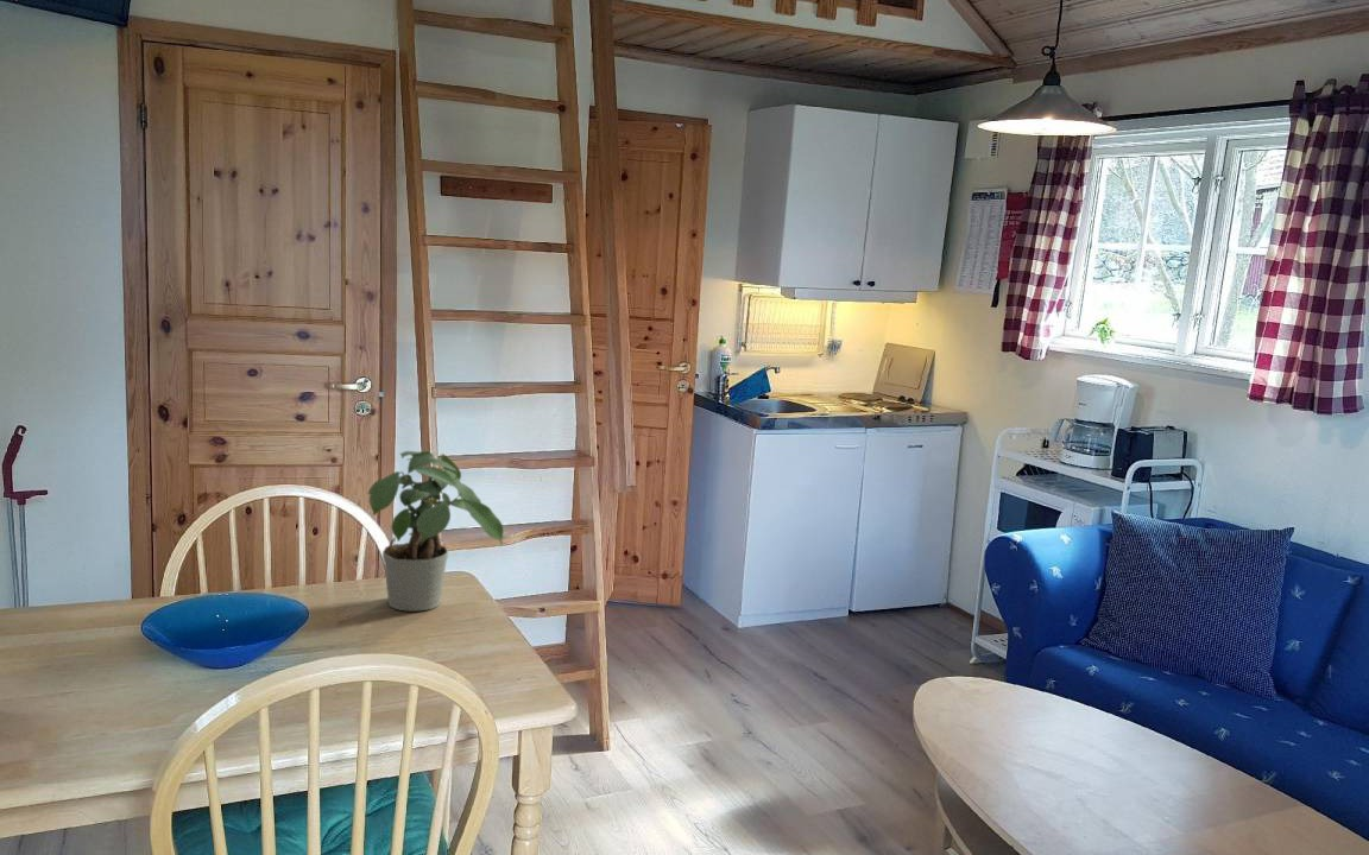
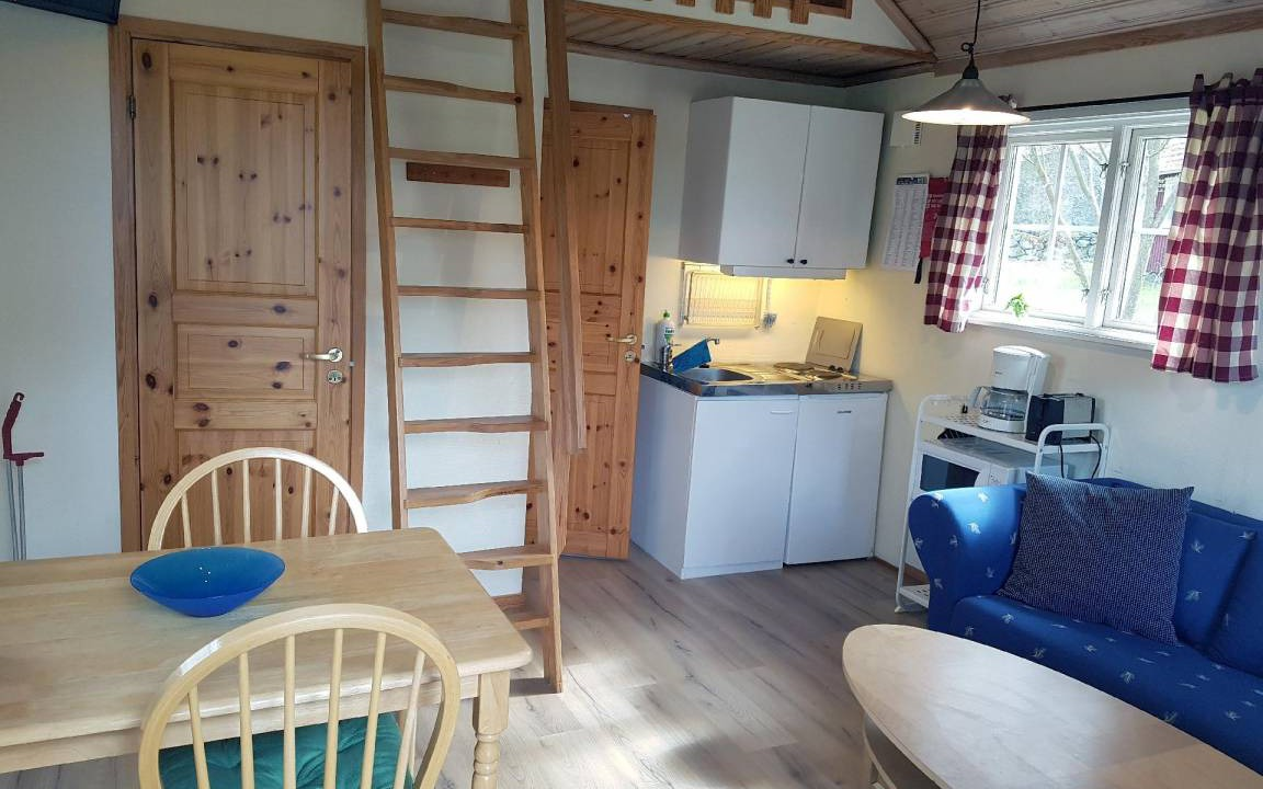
- potted plant [367,450,505,613]
